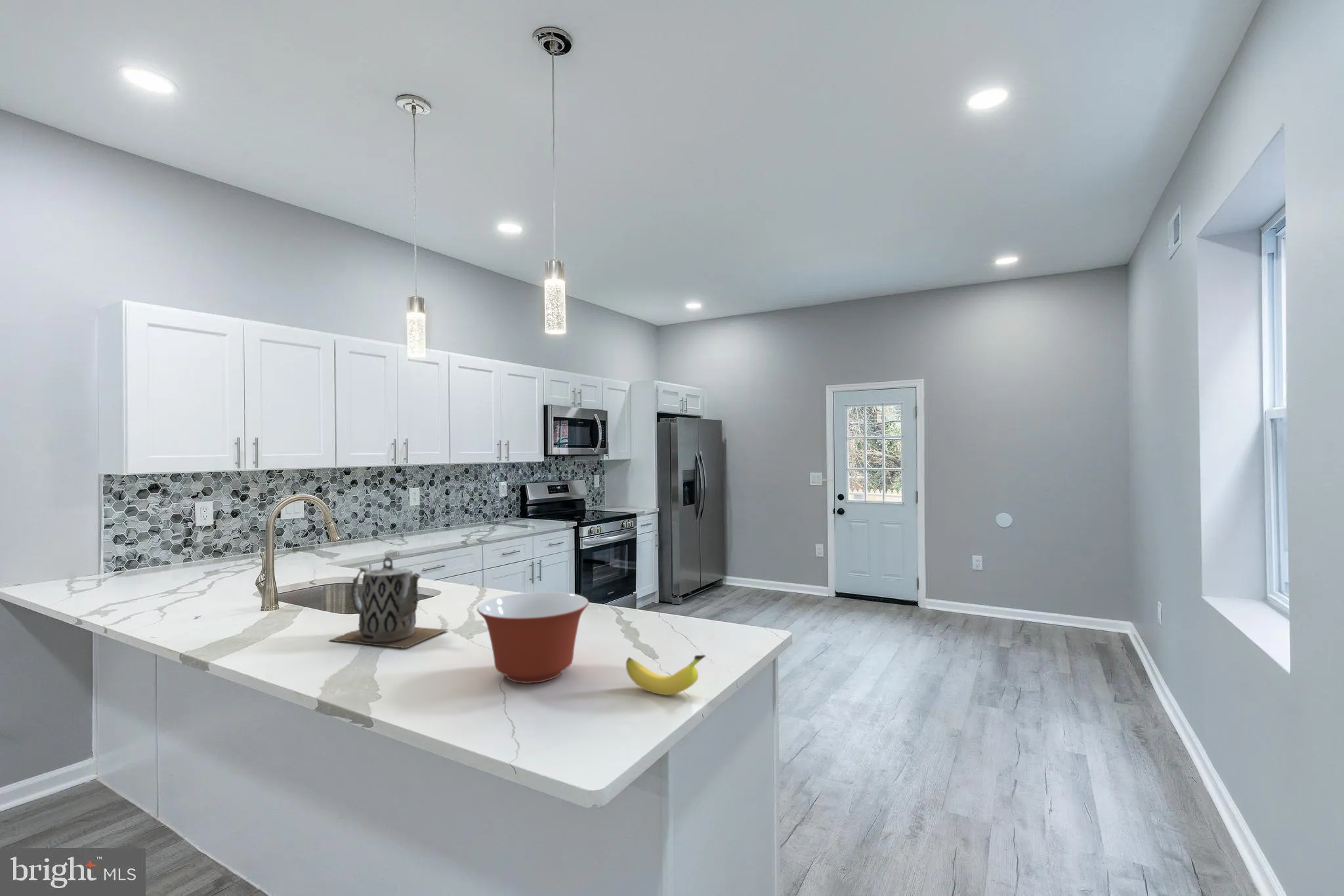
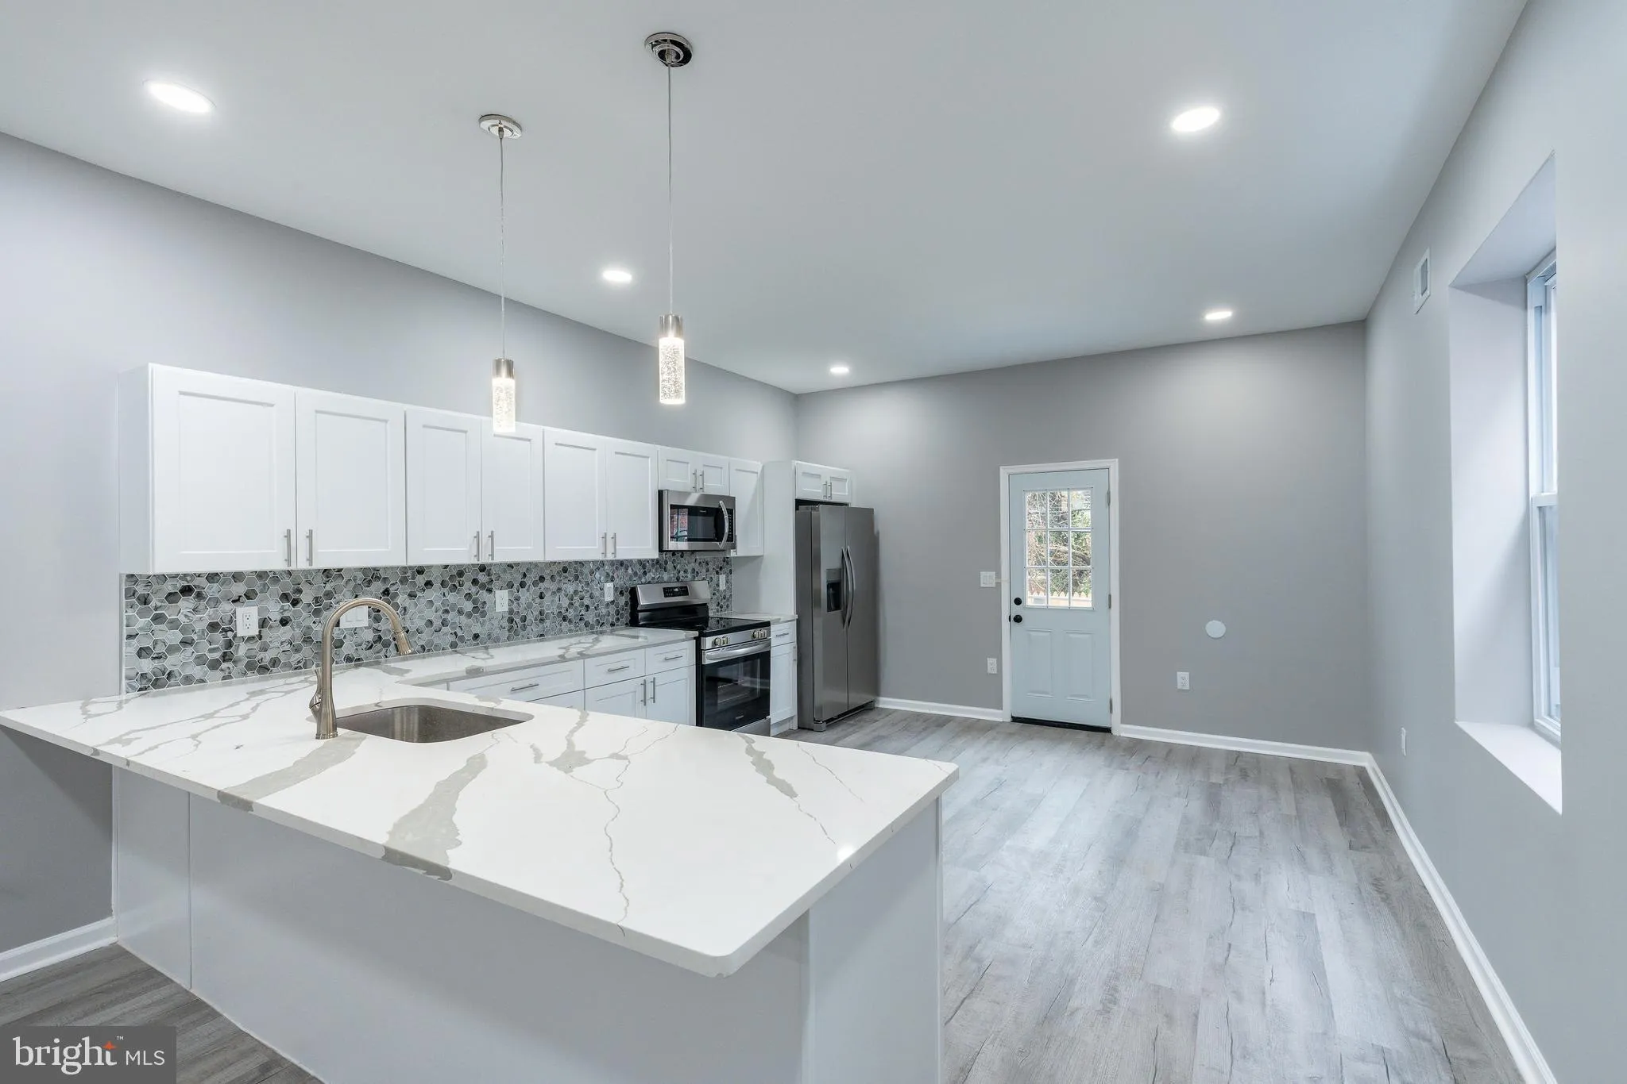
- mixing bowl [476,591,589,684]
- teapot [328,556,448,649]
- banana [625,655,706,696]
